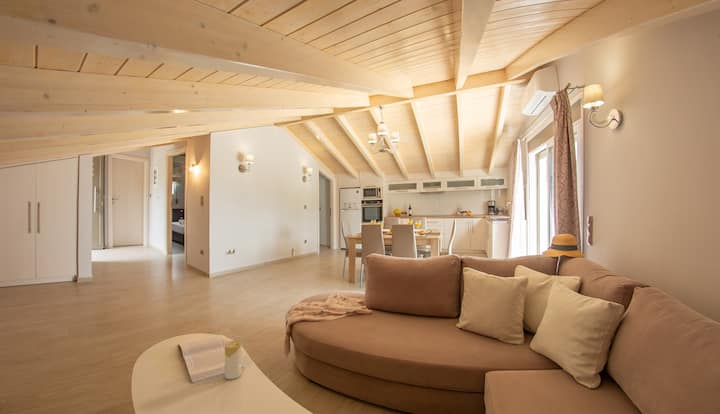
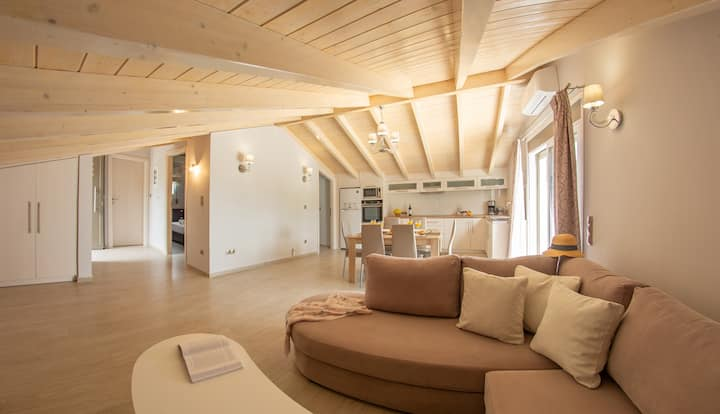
- candle [224,339,243,380]
